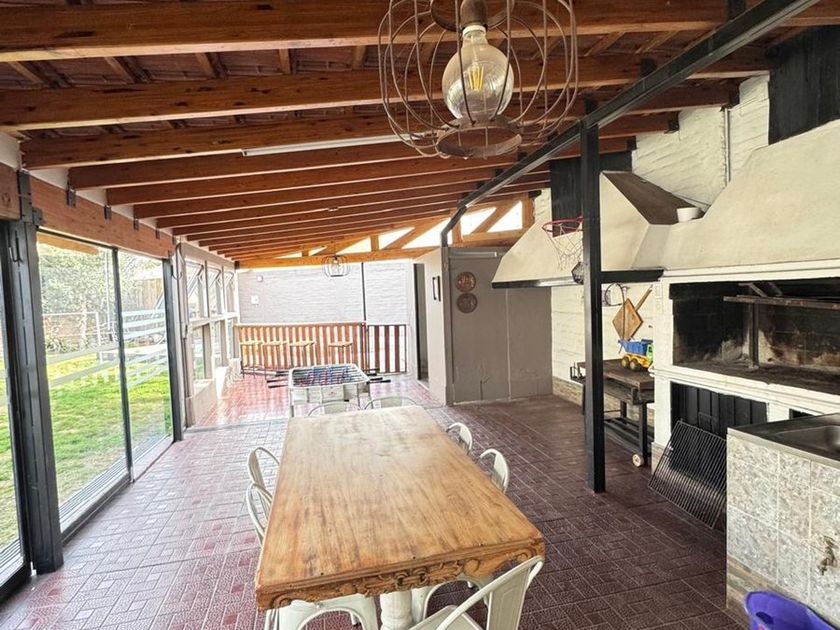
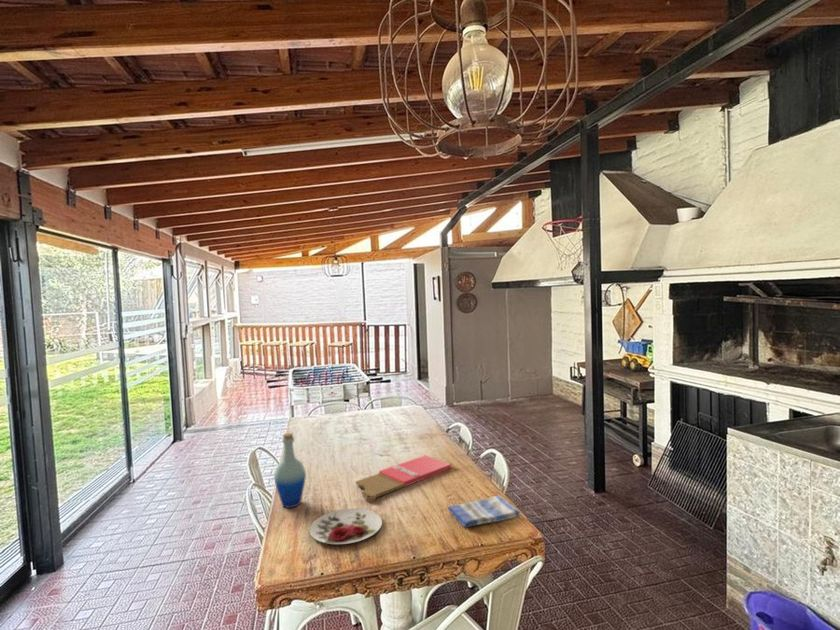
+ dish towel [446,494,521,529]
+ cutting board [355,454,452,503]
+ bottle [273,432,307,509]
+ plate [309,507,383,545]
